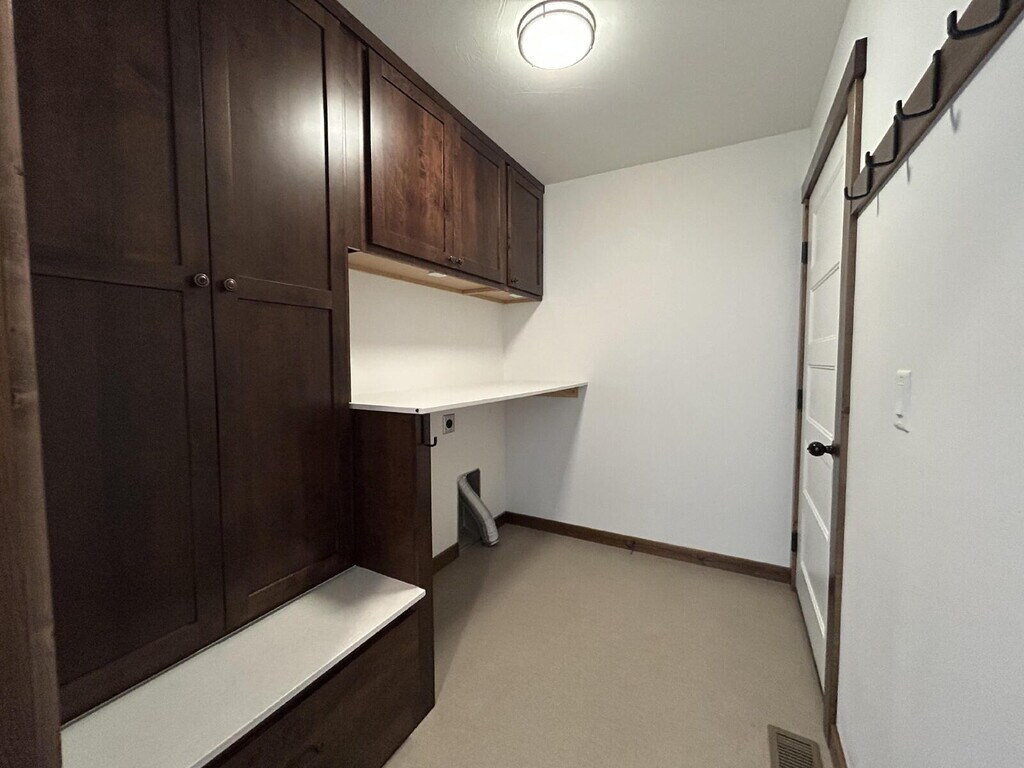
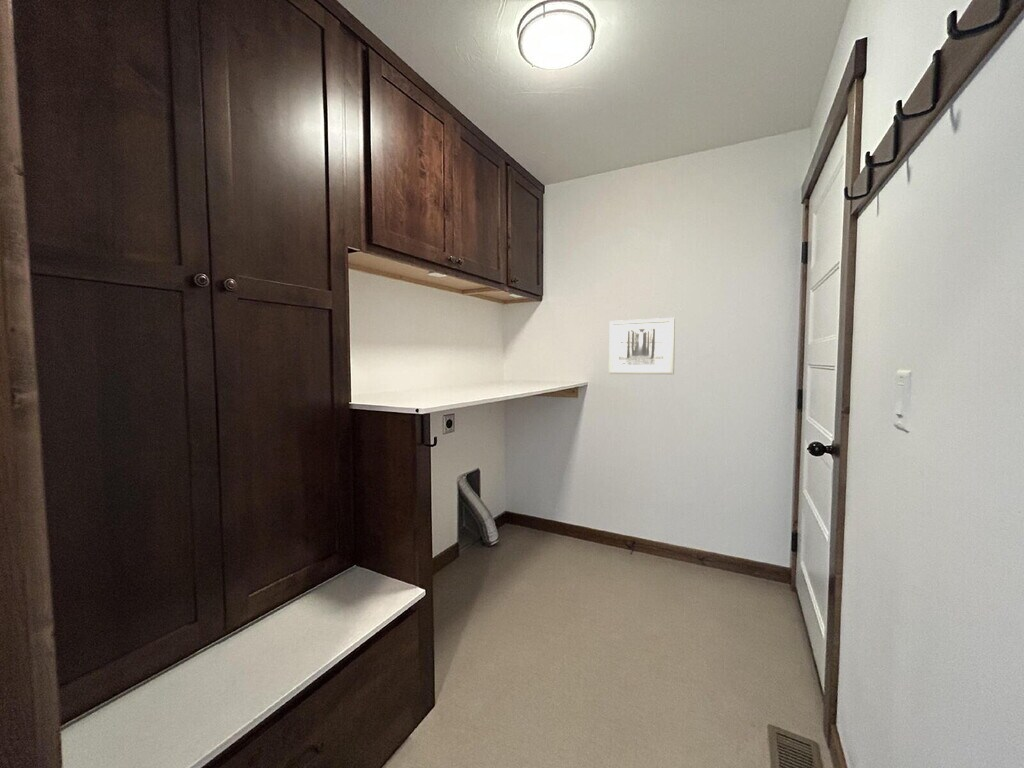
+ wall art [608,317,676,375]
